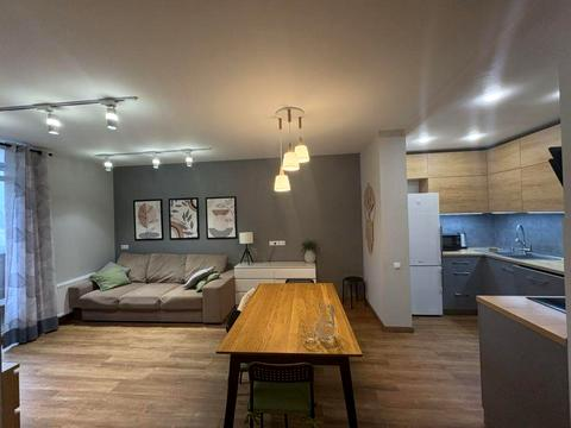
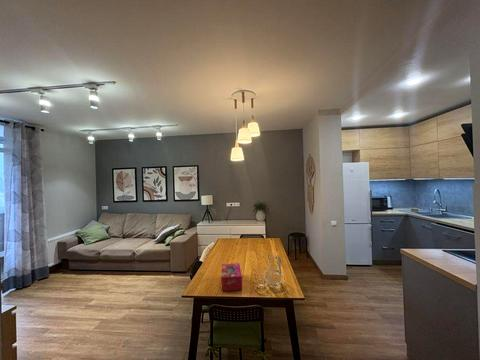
+ tissue box [220,262,243,292]
